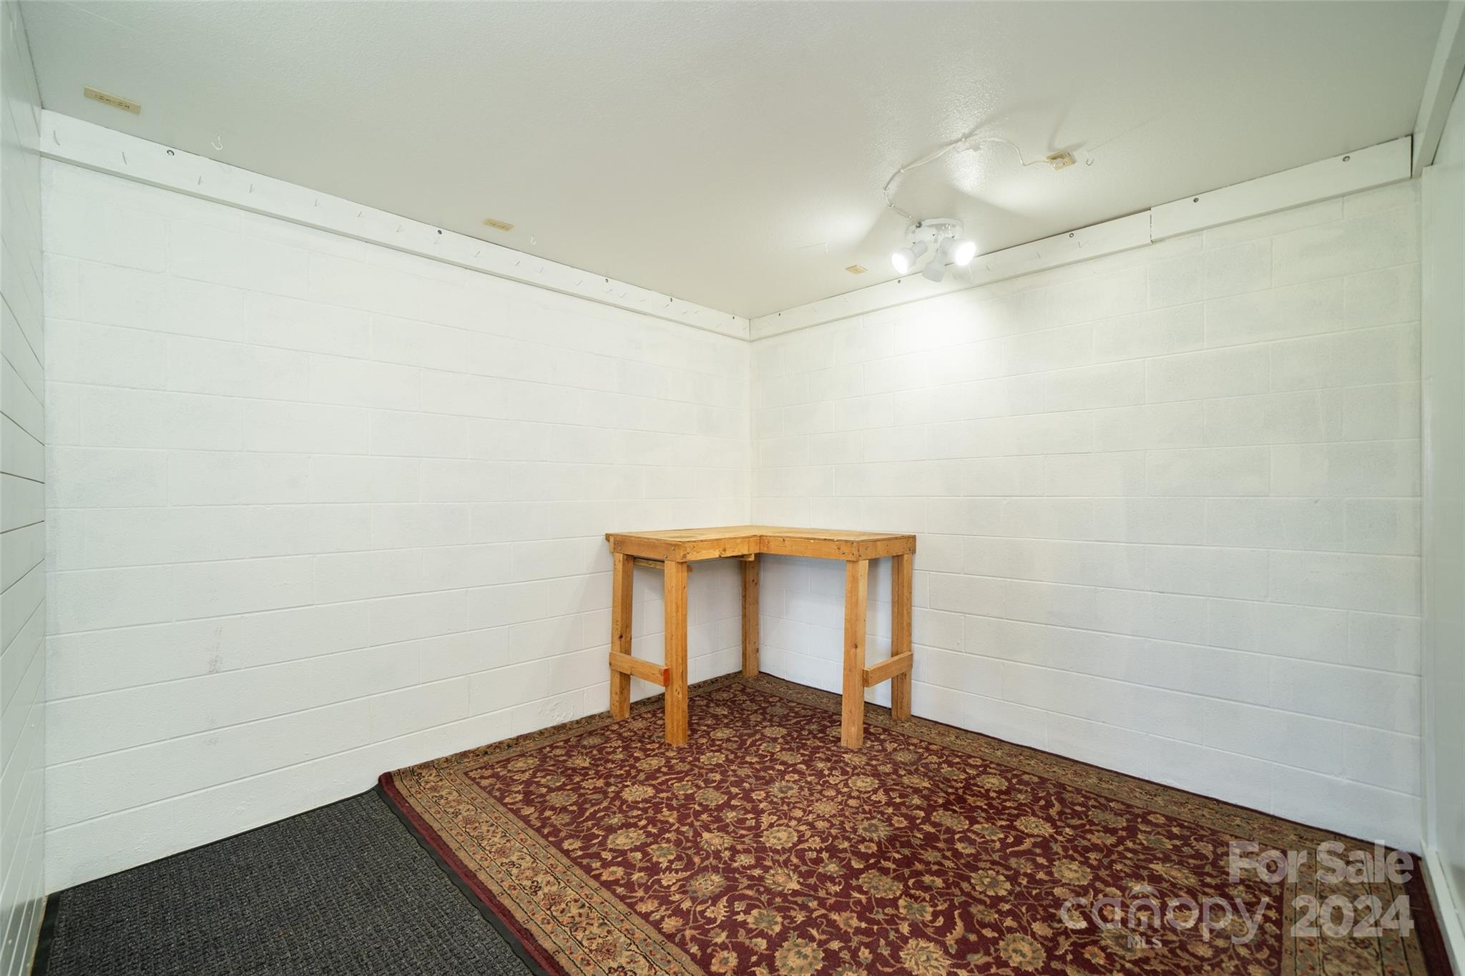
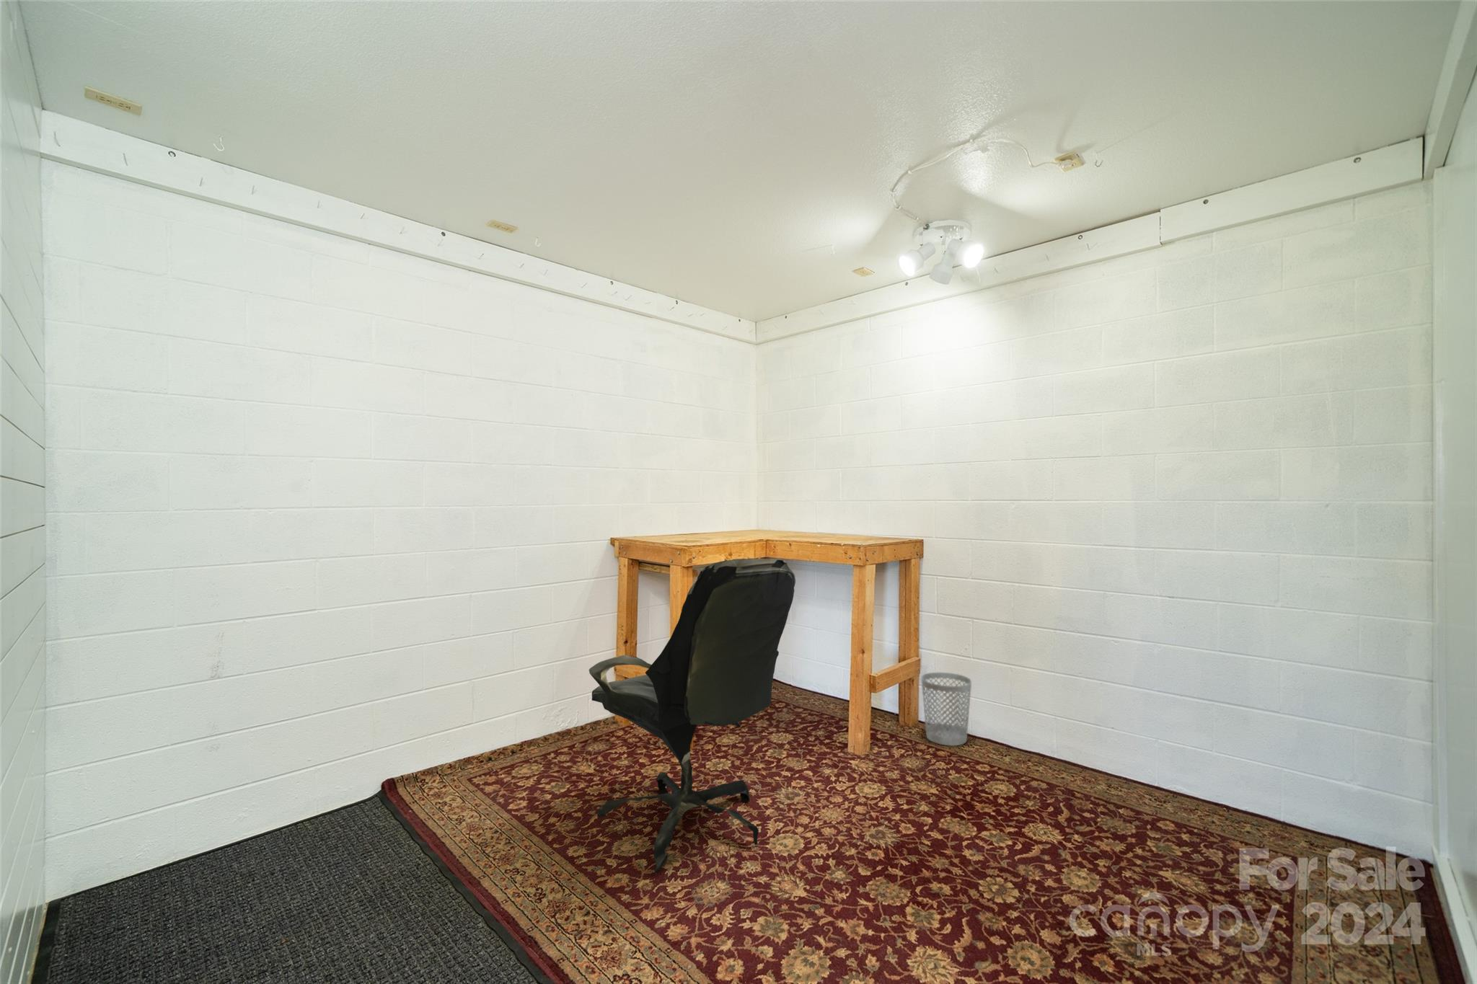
+ office chair [589,558,796,874]
+ wastebasket [920,672,972,747]
